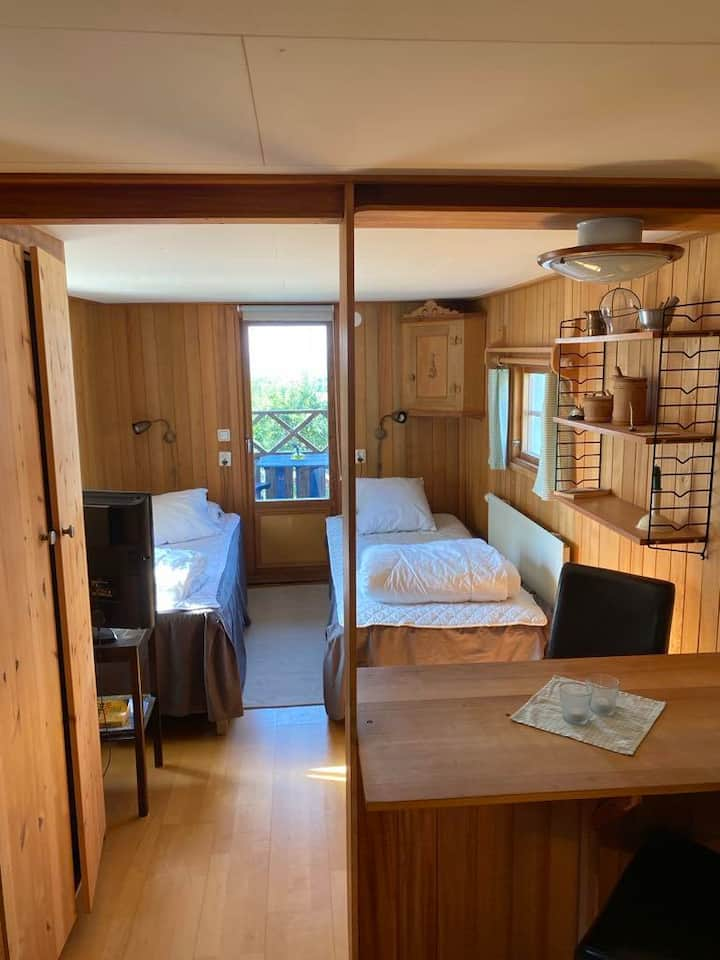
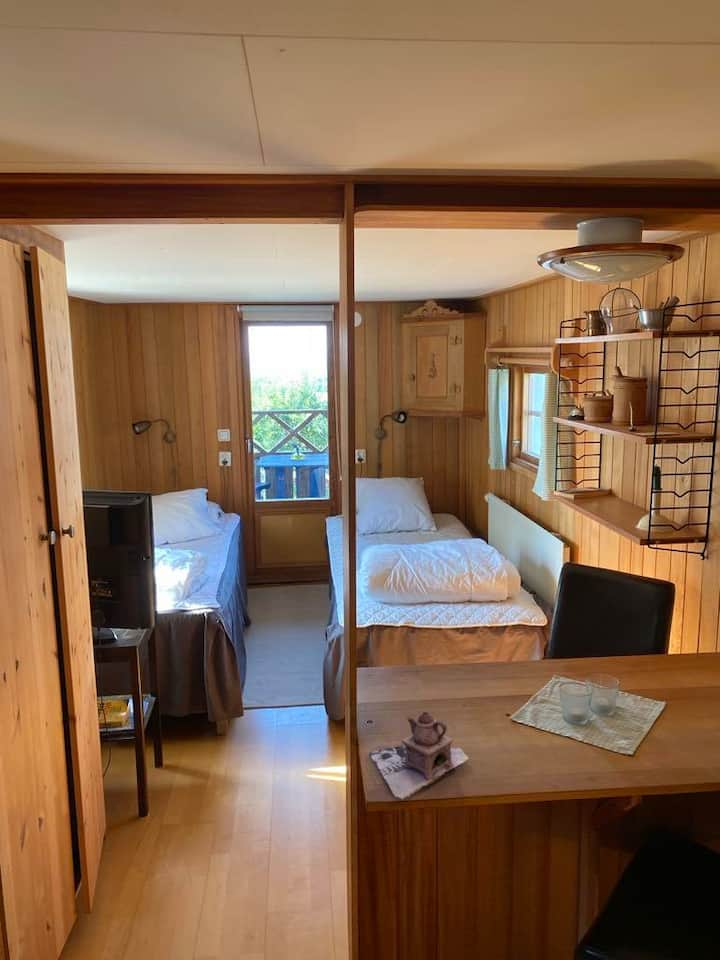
+ teapot [368,711,470,802]
